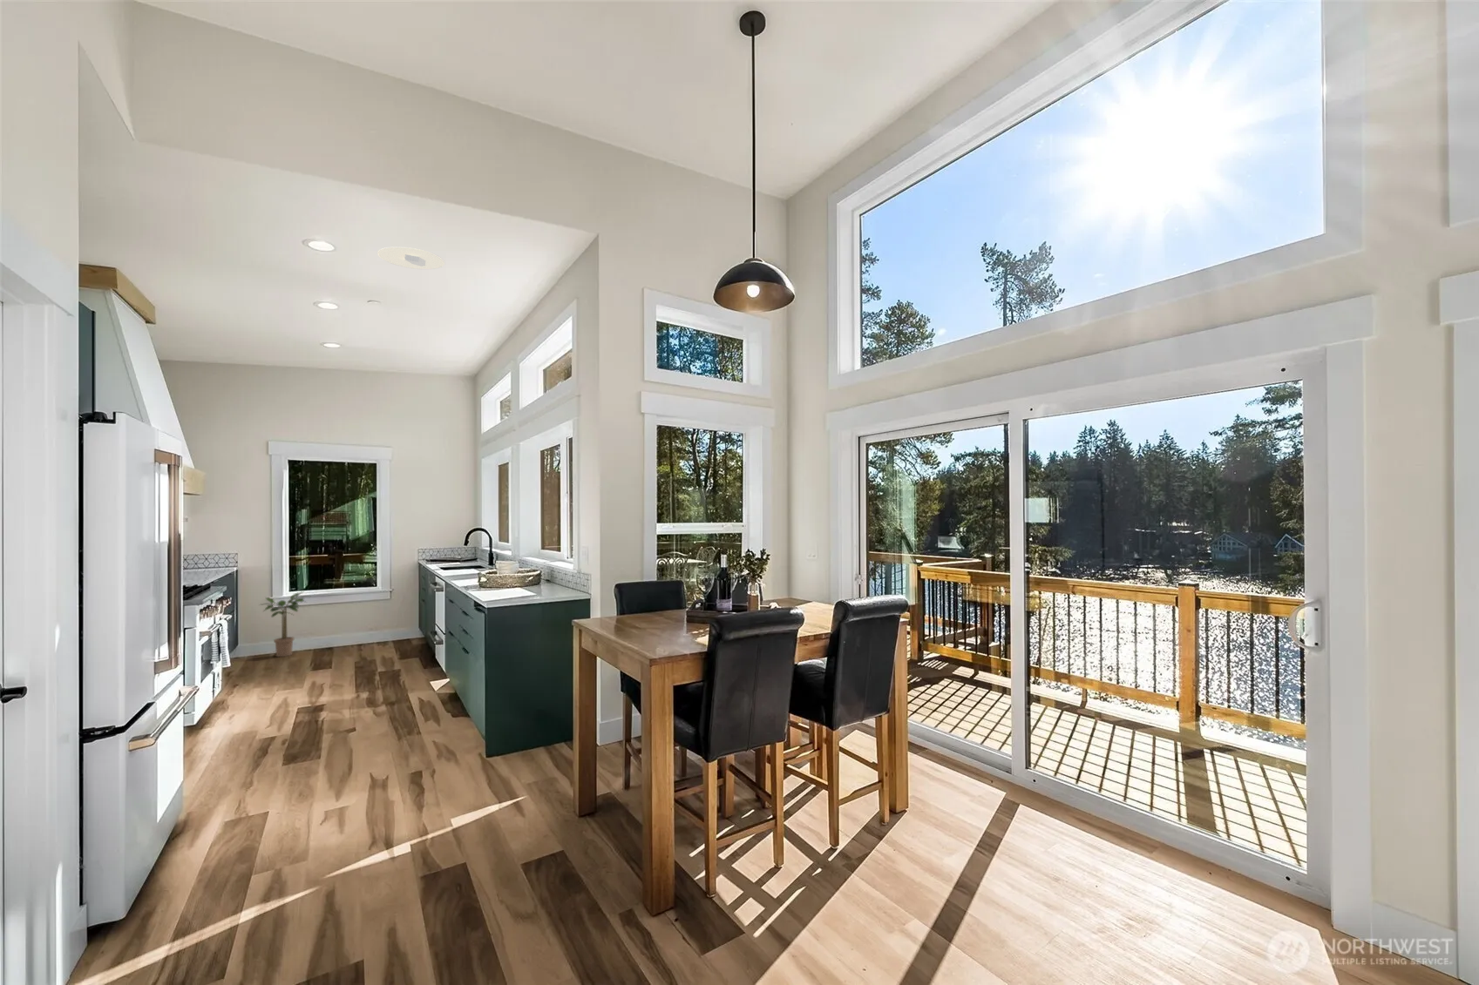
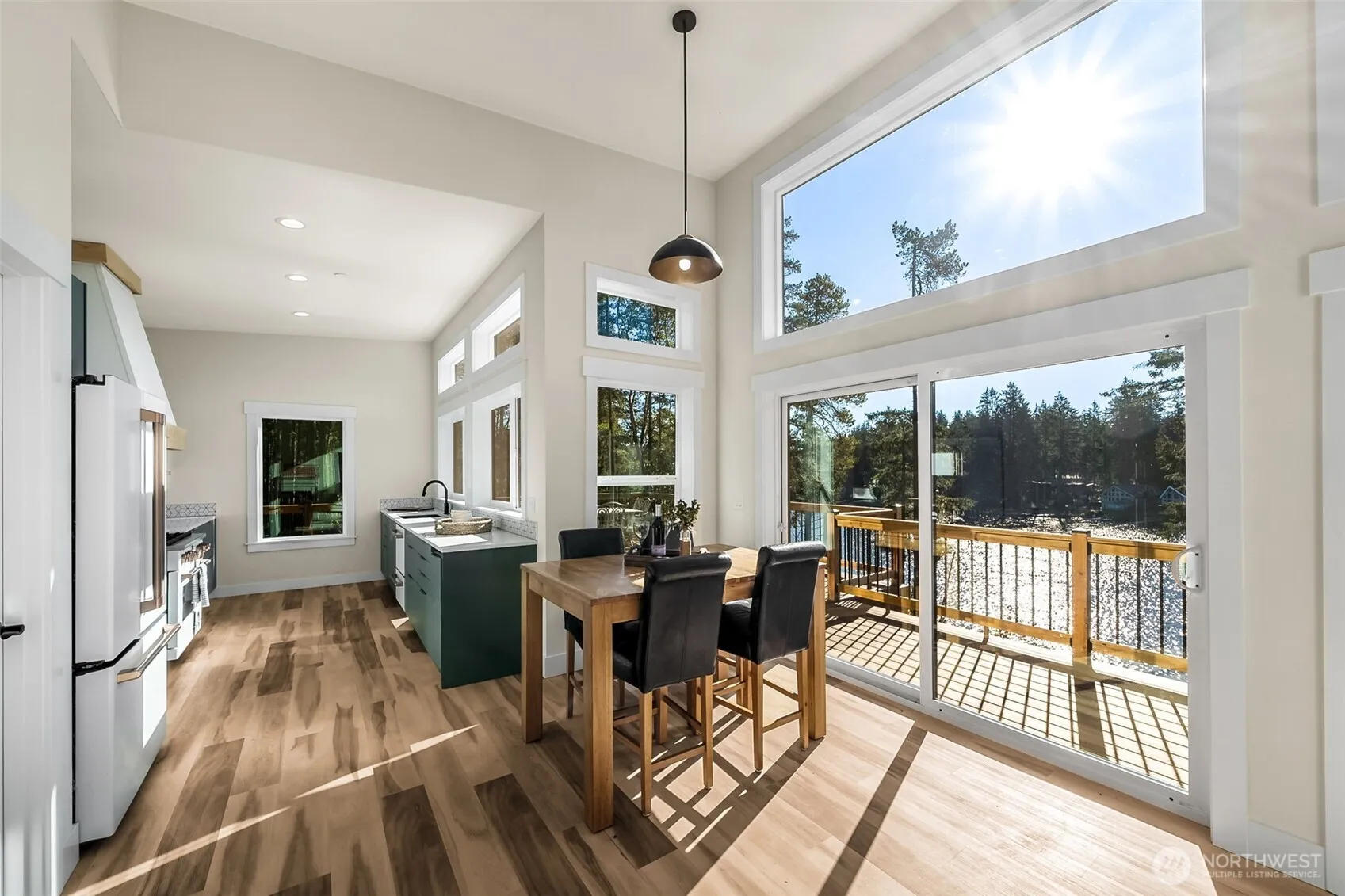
- potted plant [258,590,311,657]
- recessed light [376,245,445,270]
